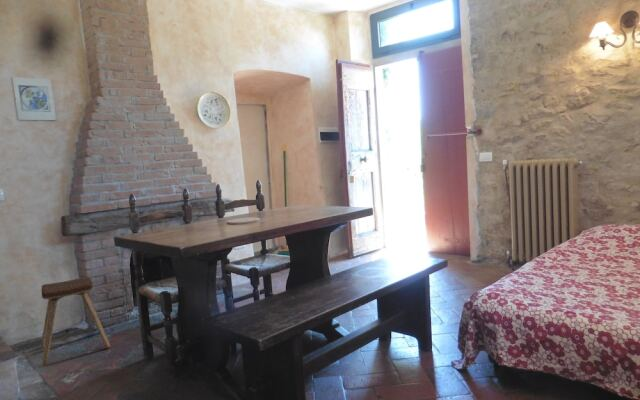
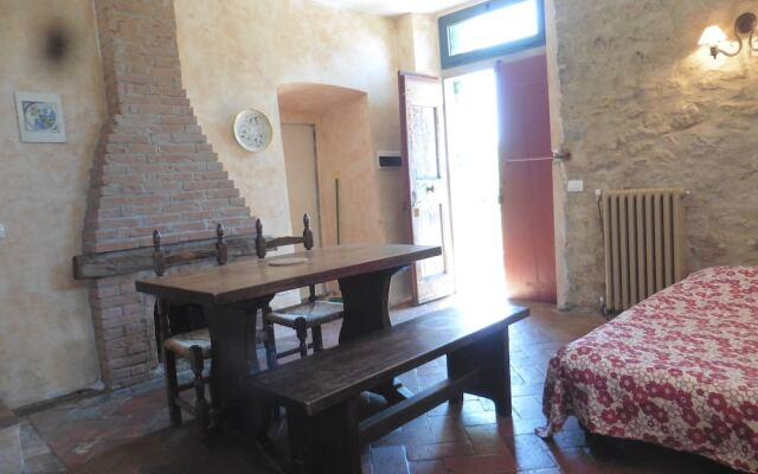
- music stool [40,276,111,366]
